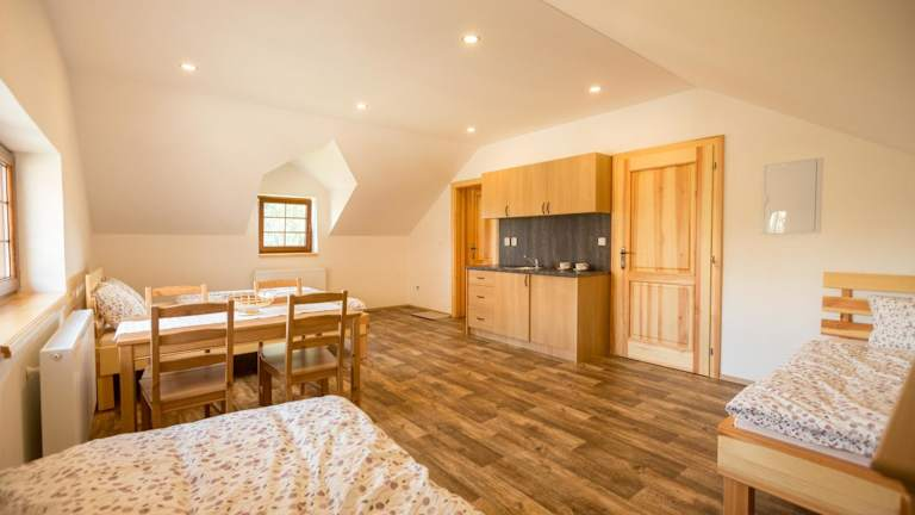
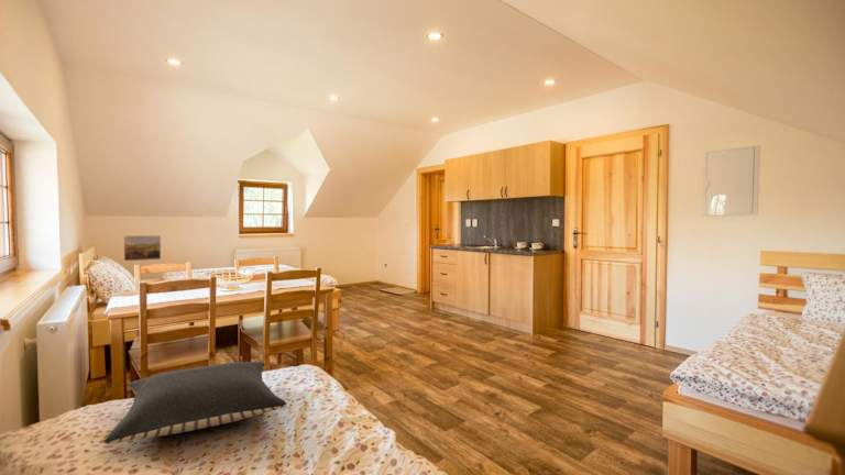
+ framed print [122,234,162,262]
+ pillow [103,361,287,445]
